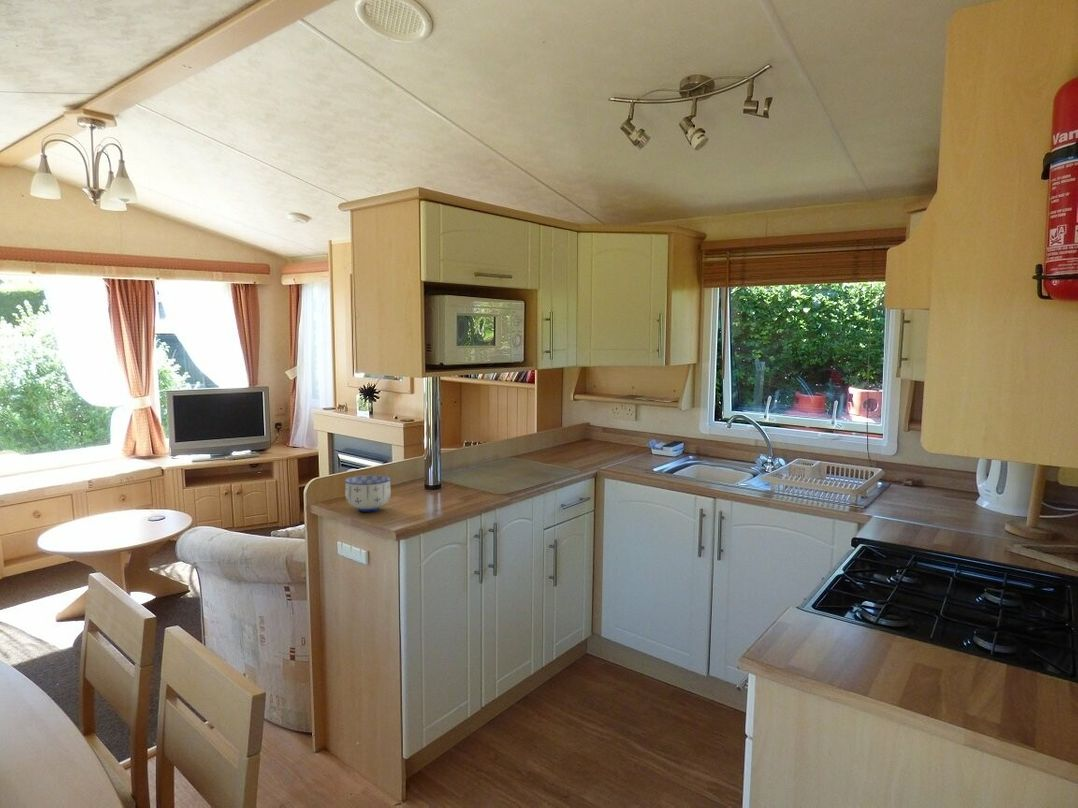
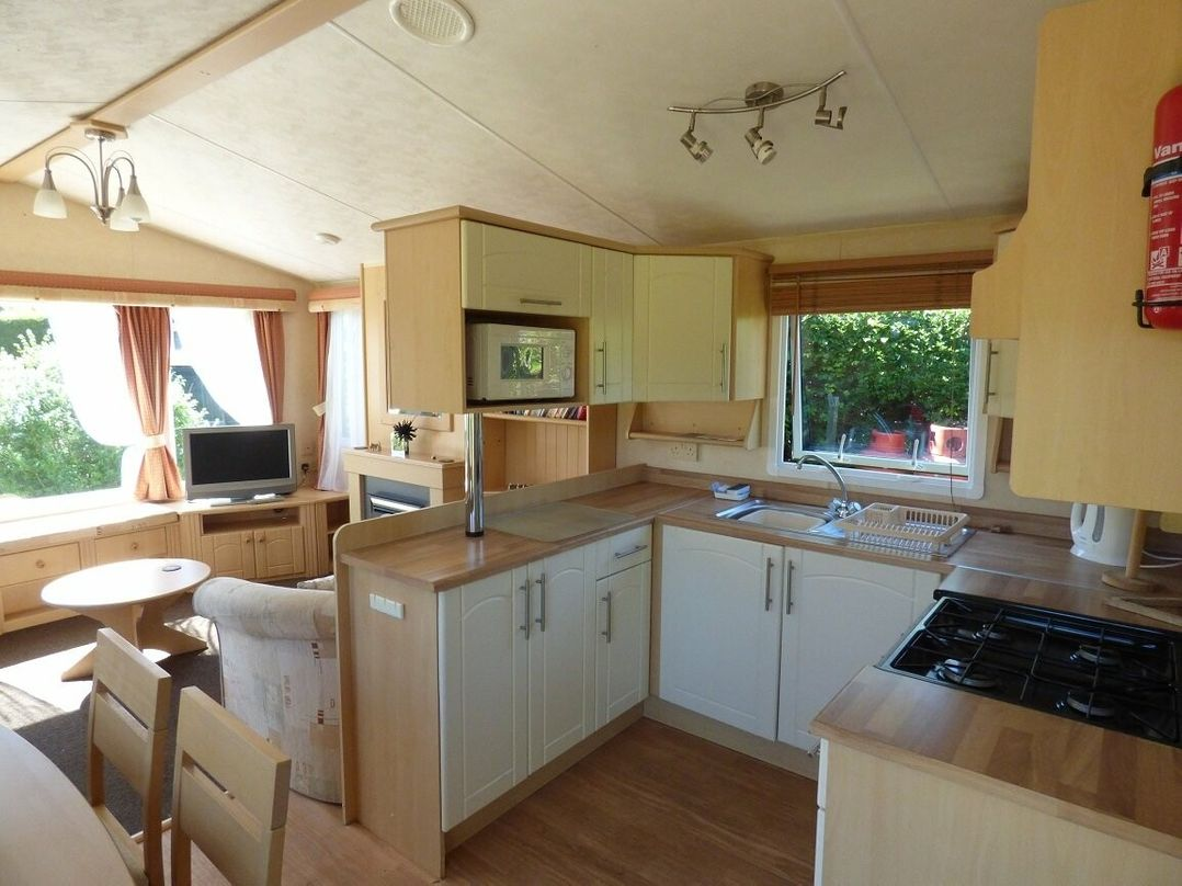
- bowl [344,474,392,513]
